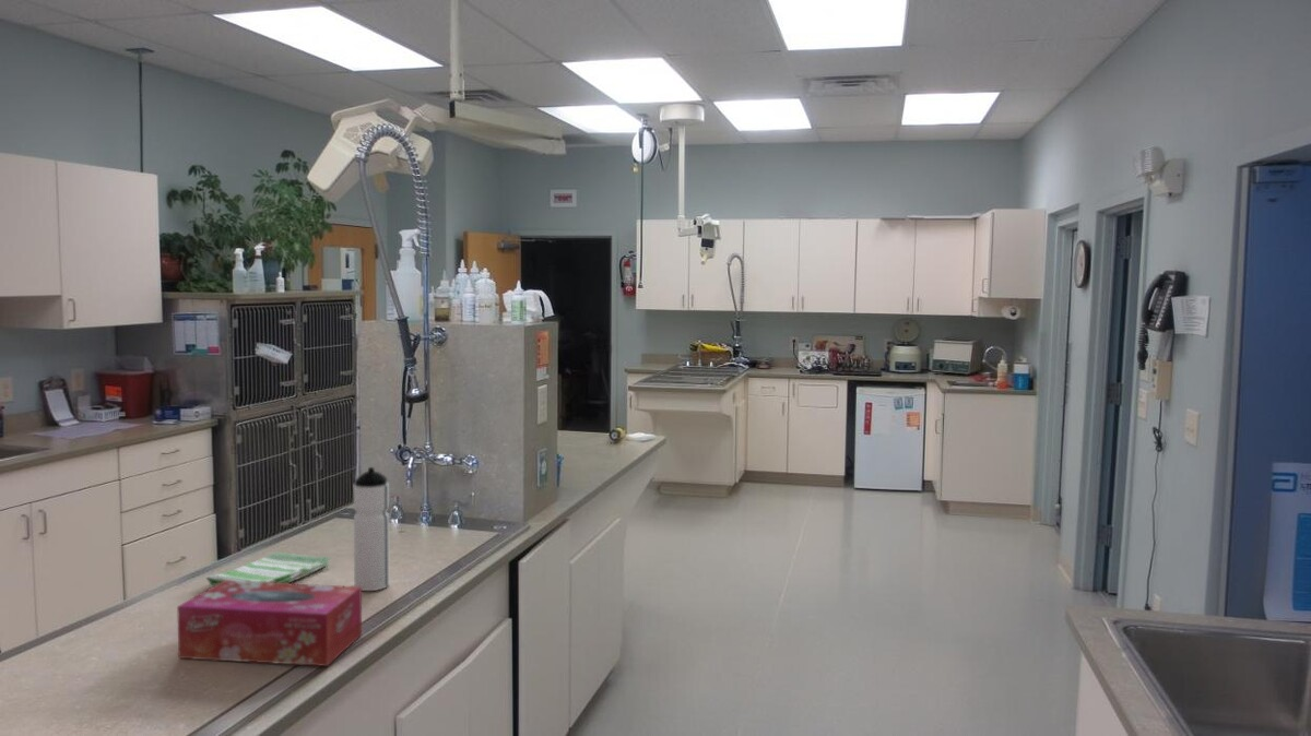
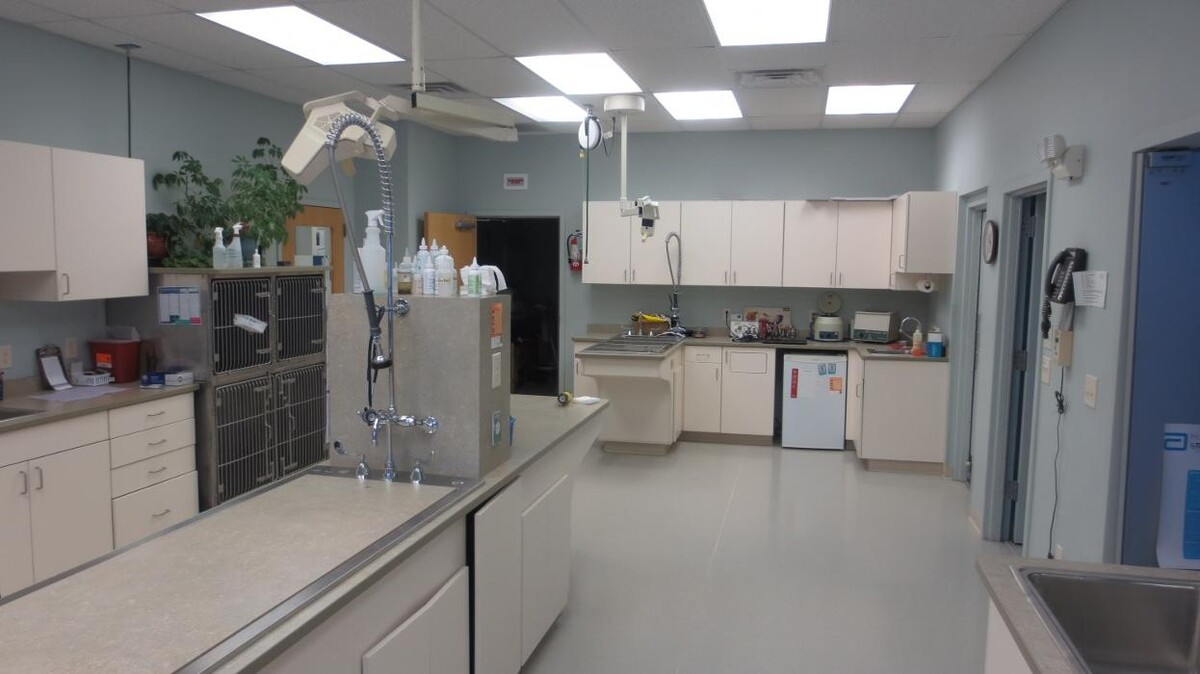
- dish towel [205,551,331,586]
- tissue box [176,581,363,667]
- water bottle [353,466,390,592]
